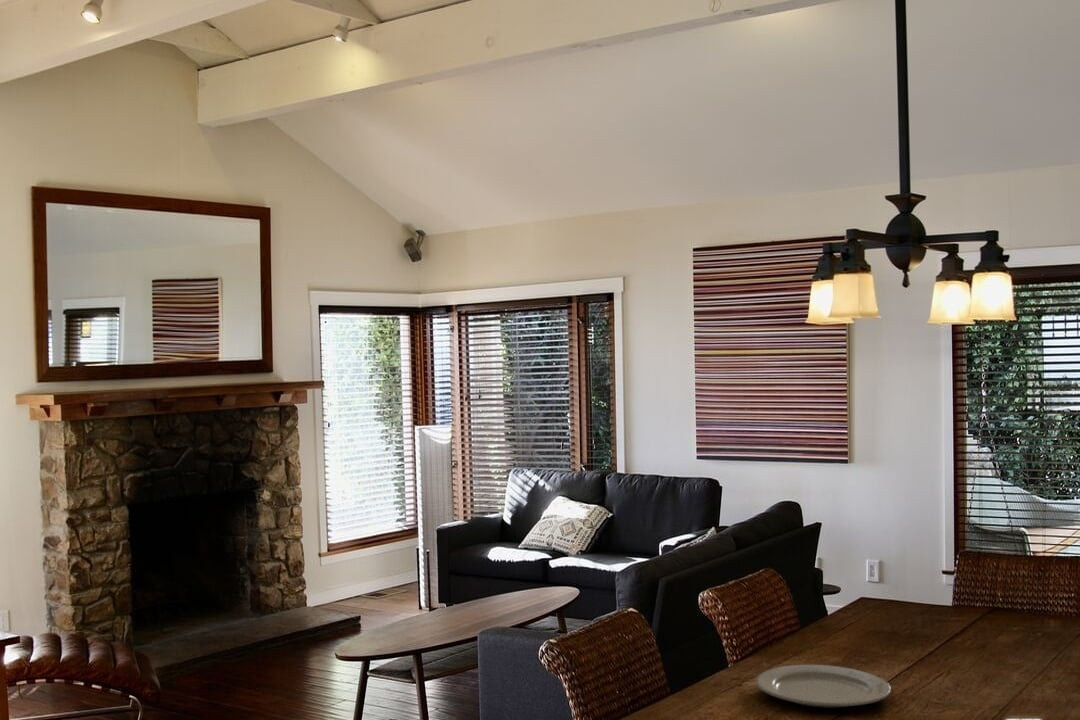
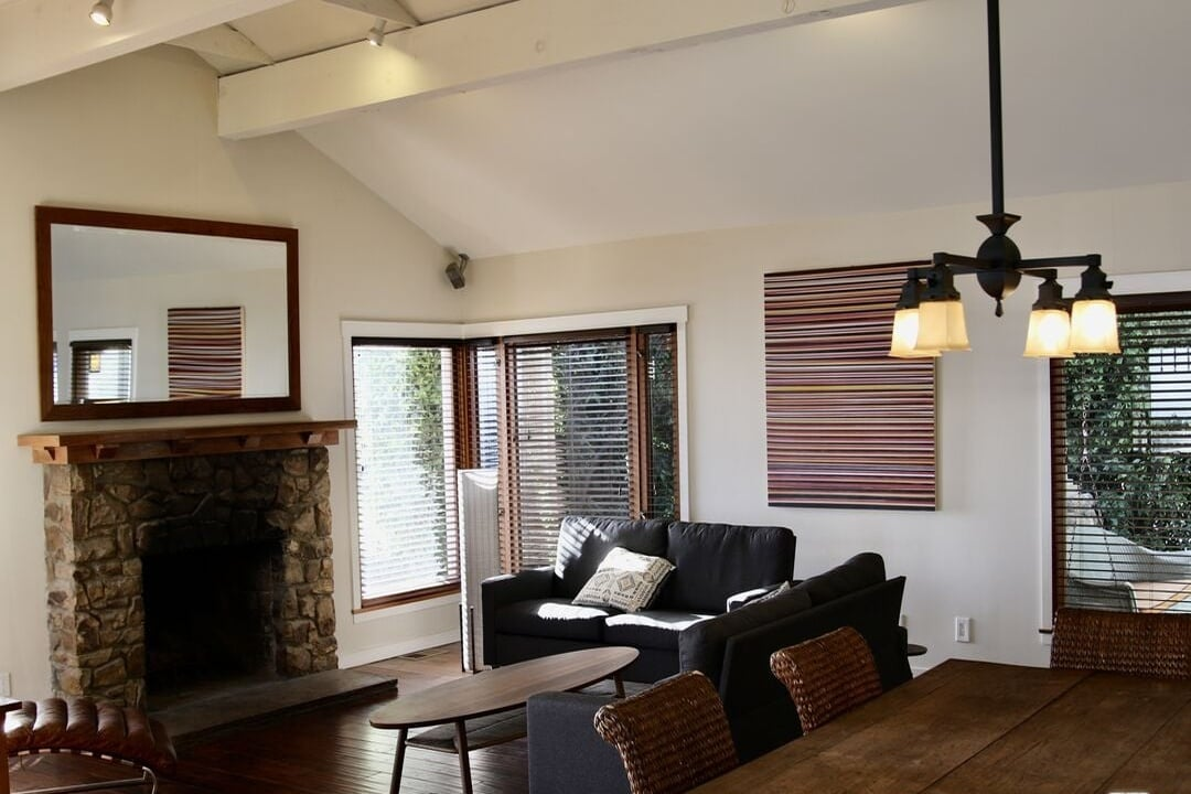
- chinaware [755,664,892,709]
